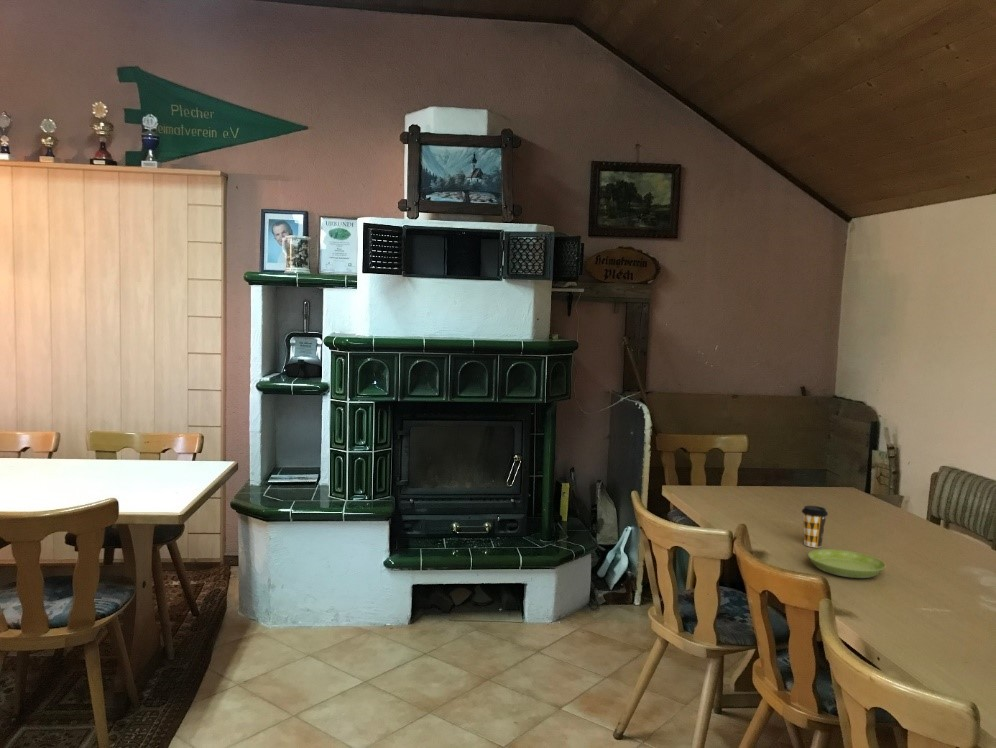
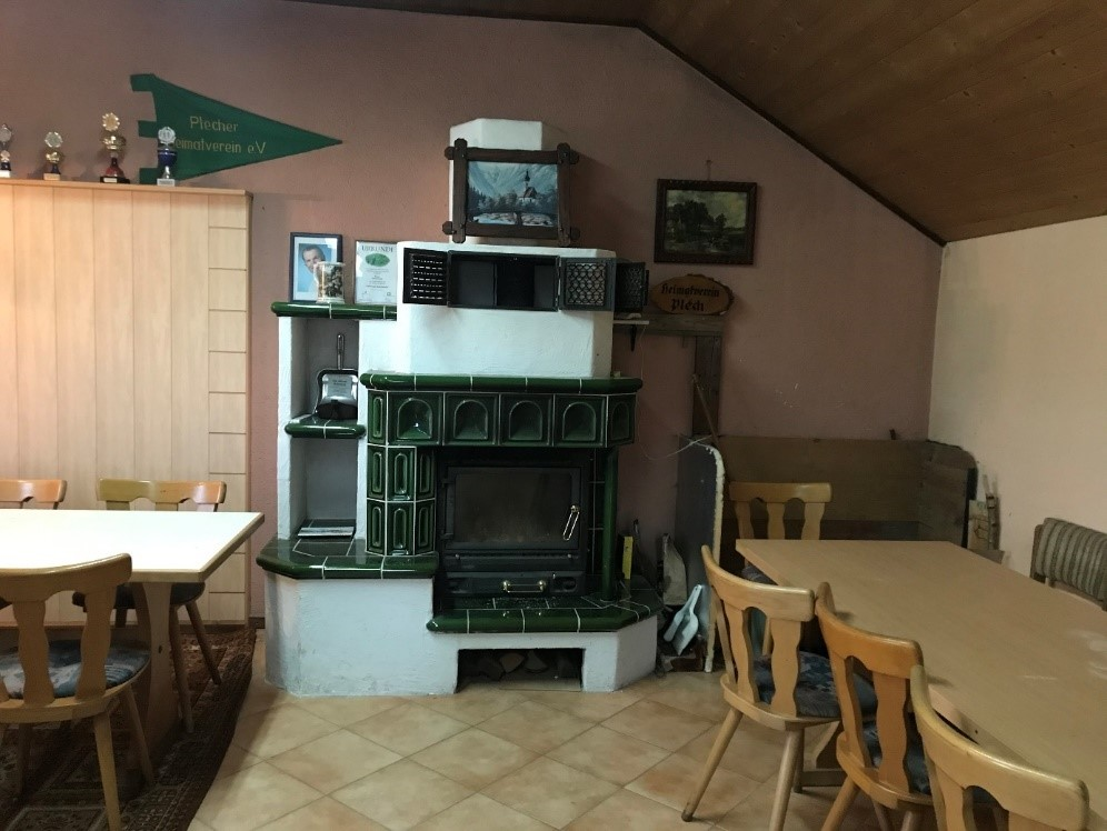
- coffee cup [801,505,829,548]
- saucer [807,548,887,579]
